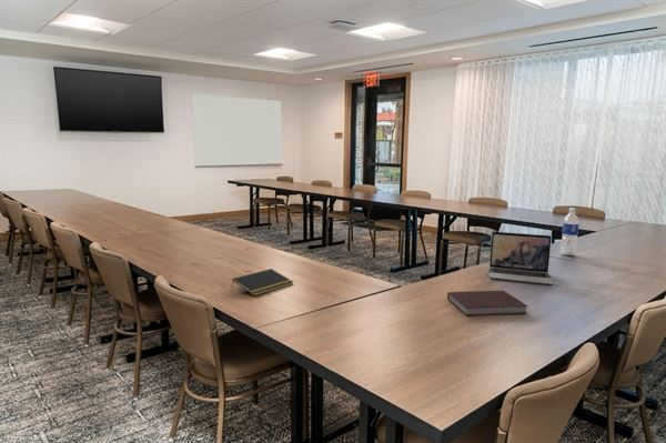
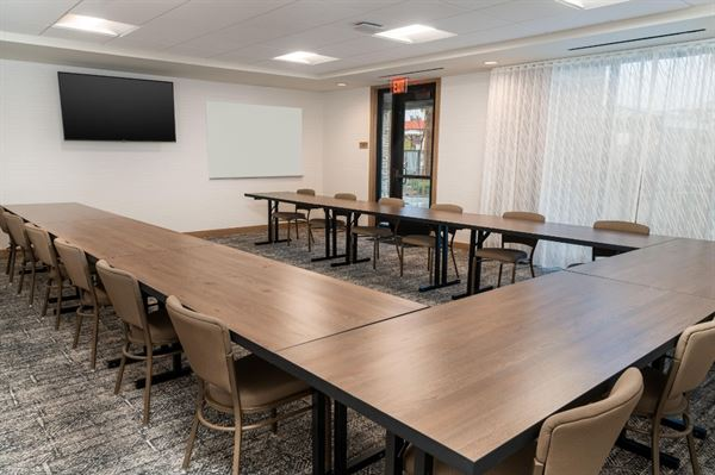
- notebook [446,290,528,316]
- laptop [488,231,554,285]
- notepad [231,268,294,296]
- water bottle [559,208,581,256]
